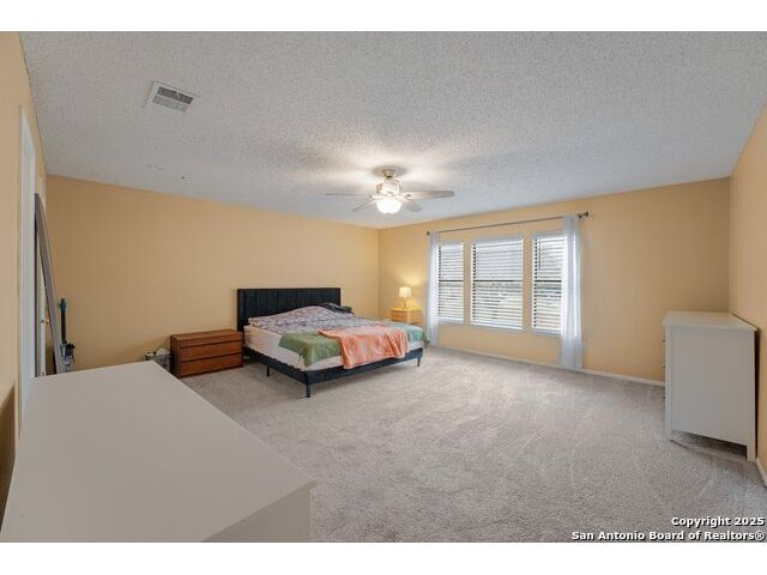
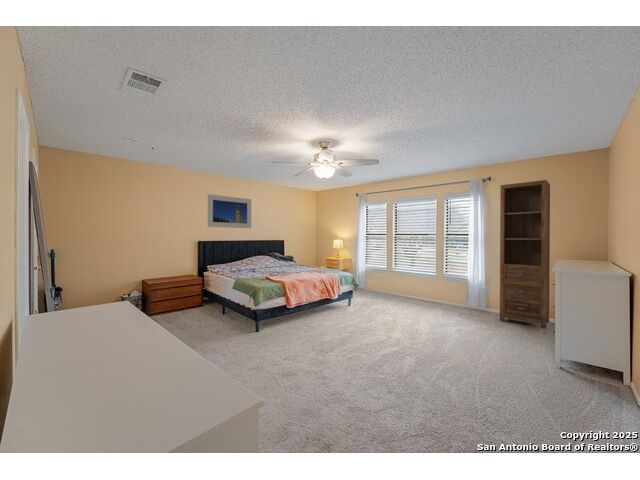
+ shelf [499,179,551,330]
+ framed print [207,193,252,229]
